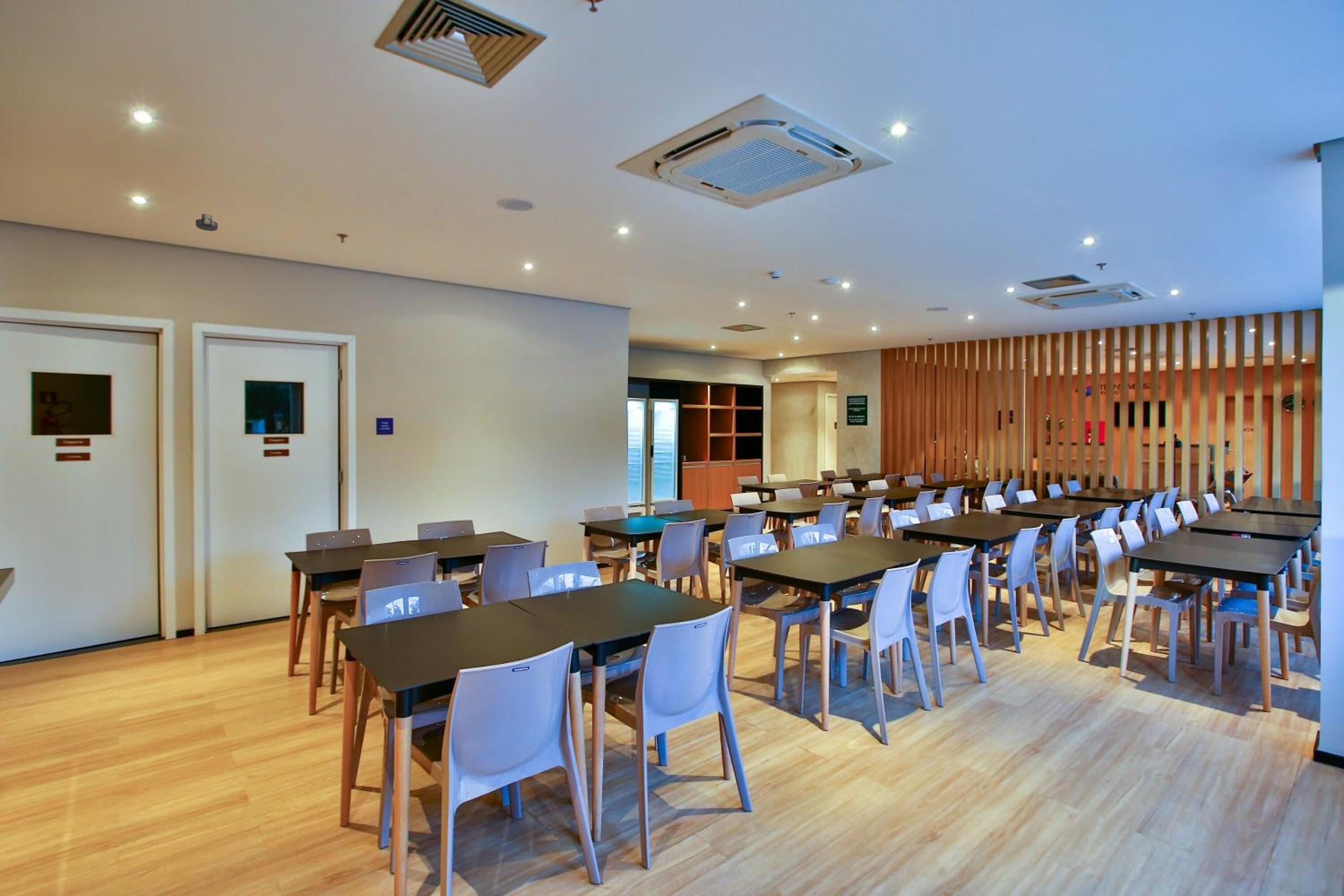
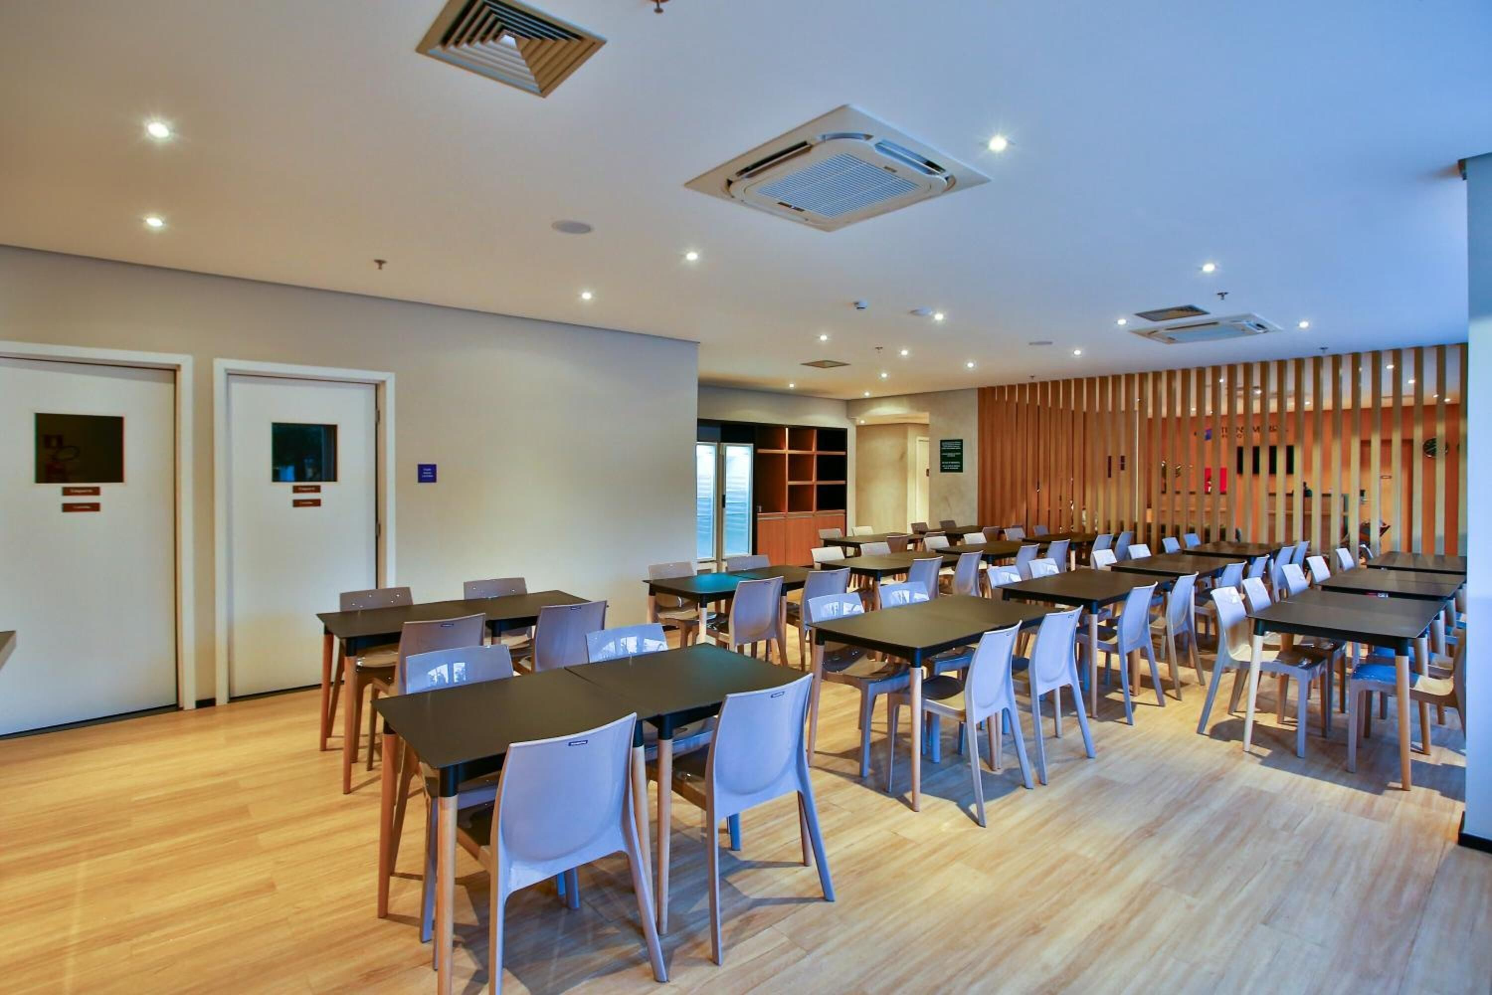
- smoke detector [195,213,218,232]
